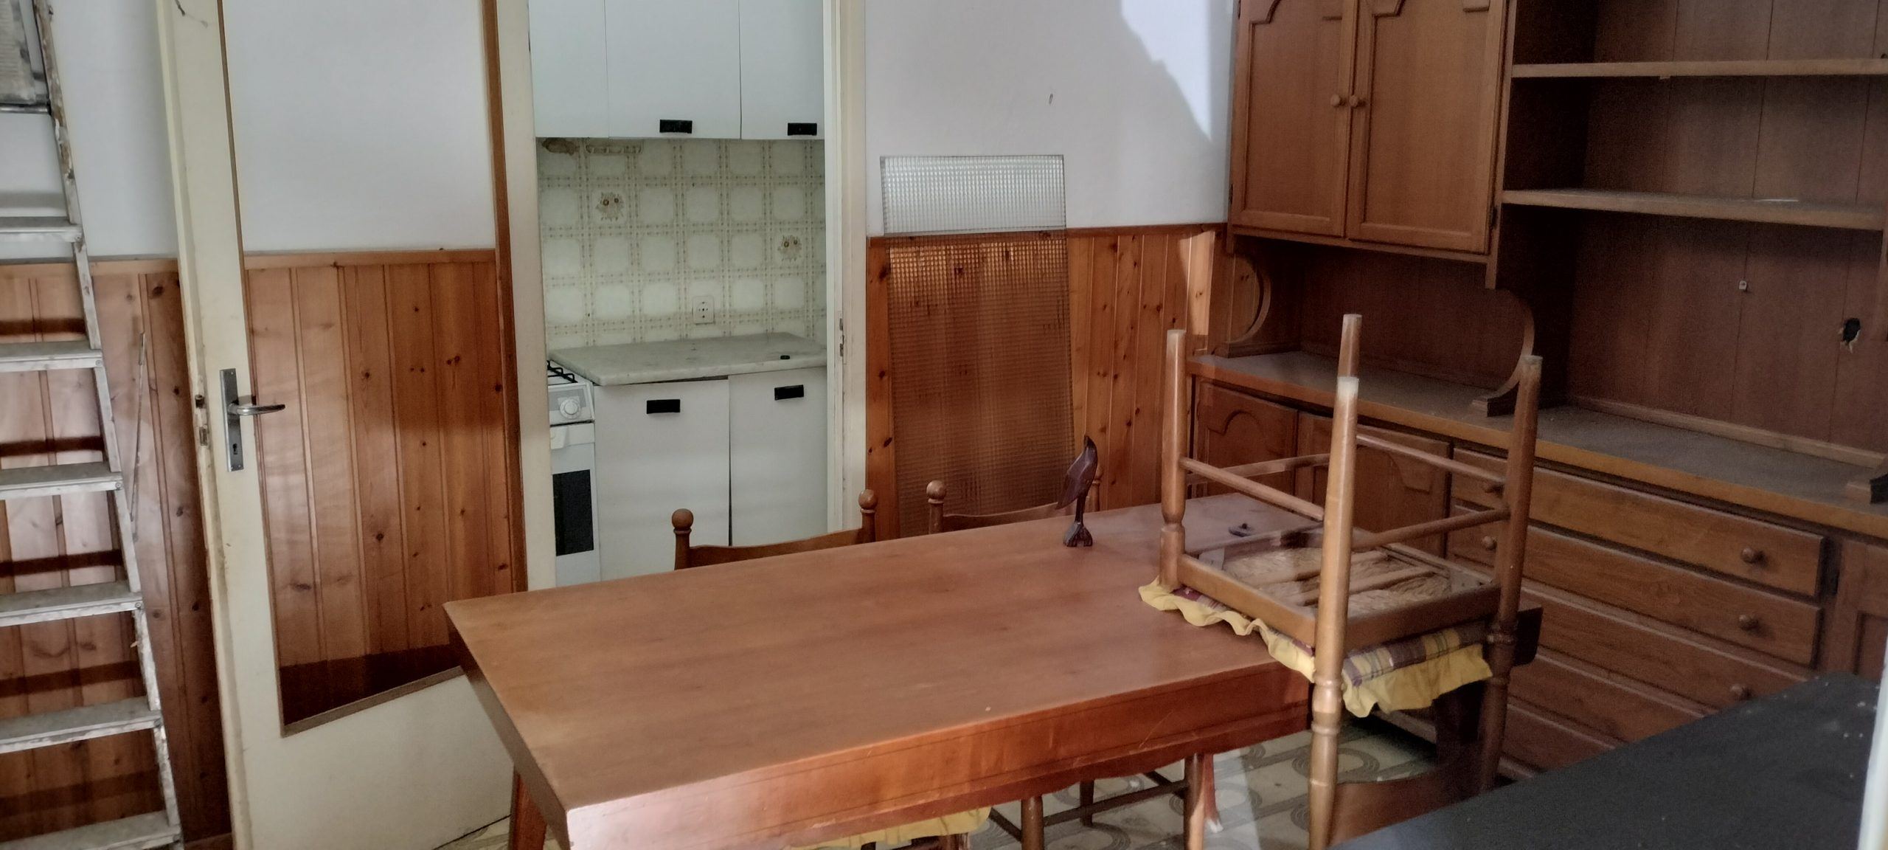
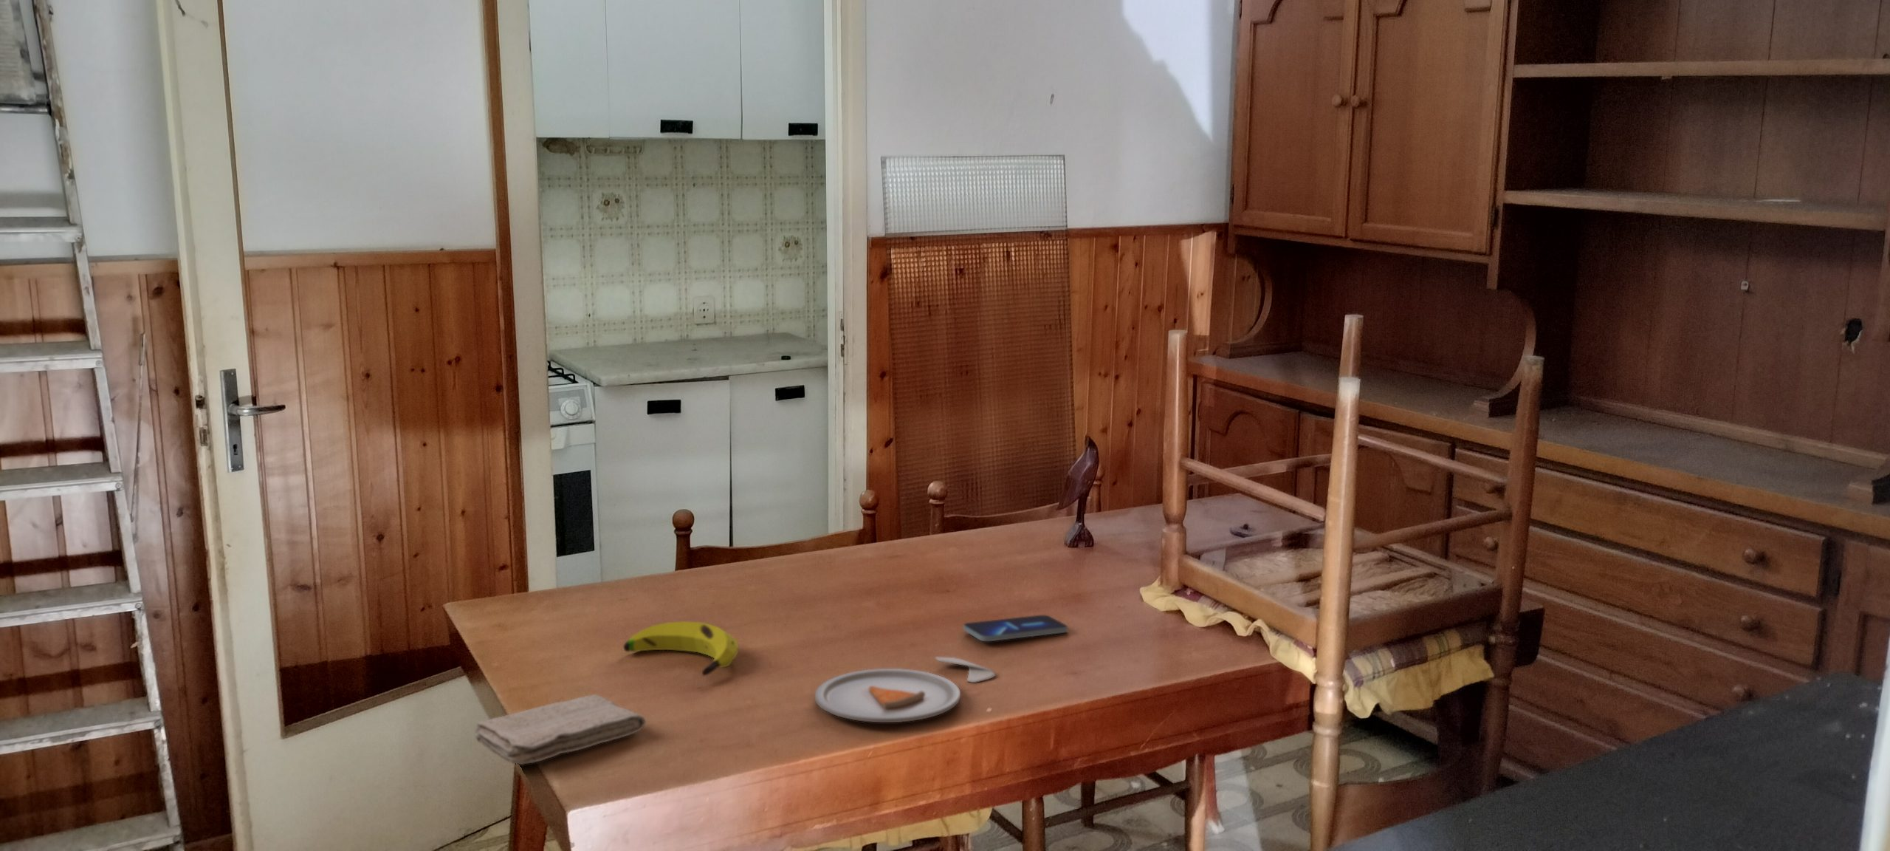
+ washcloth [474,694,646,765]
+ smartphone [963,614,1068,642]
+ banana [622,621,739,676]
+ dinner plate [815,657,996,723]
